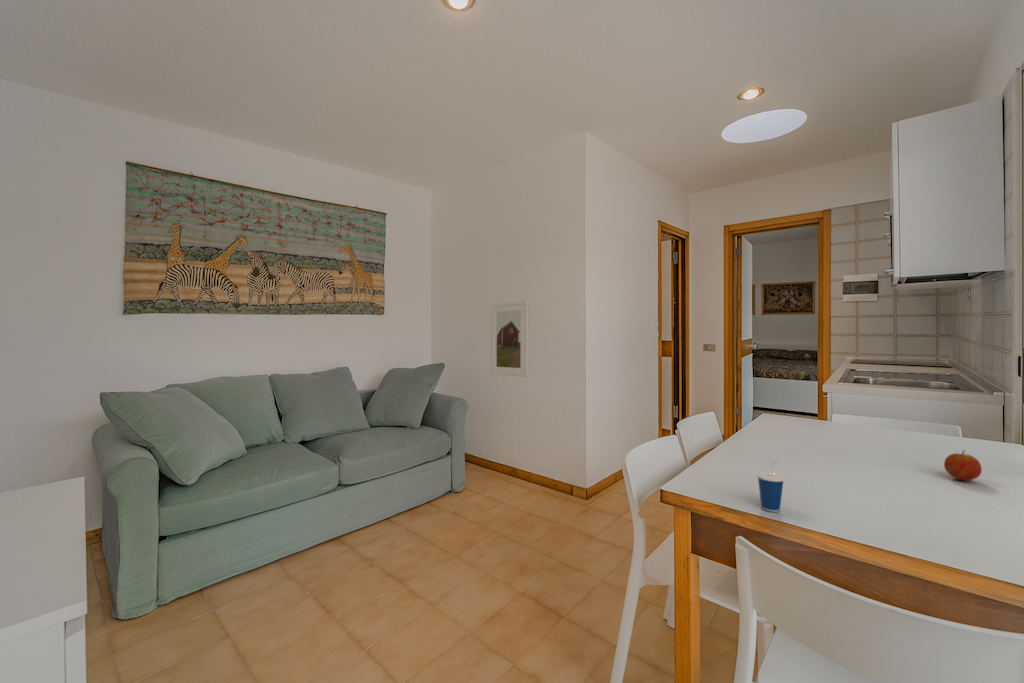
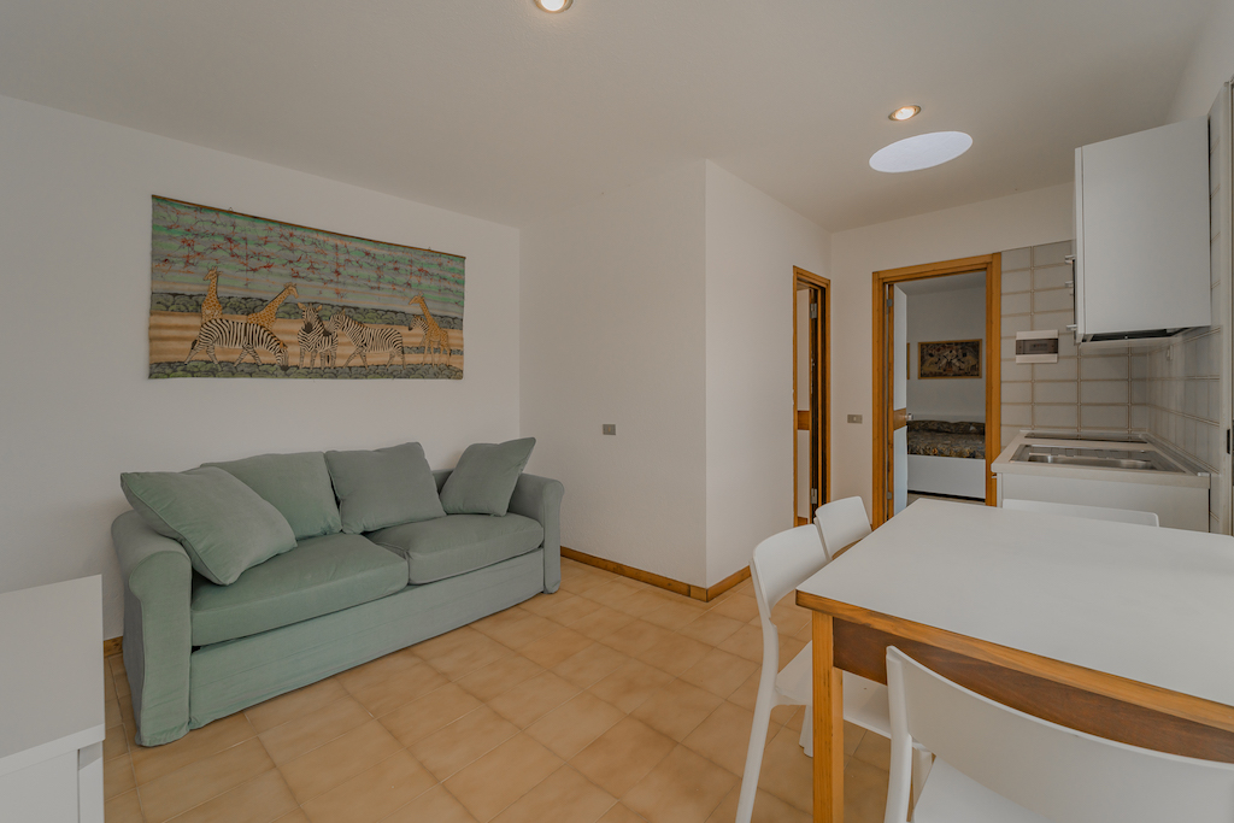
- cup [756,459,786,513]
- fruit [943,449,983,482]
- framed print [490,300,529,378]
